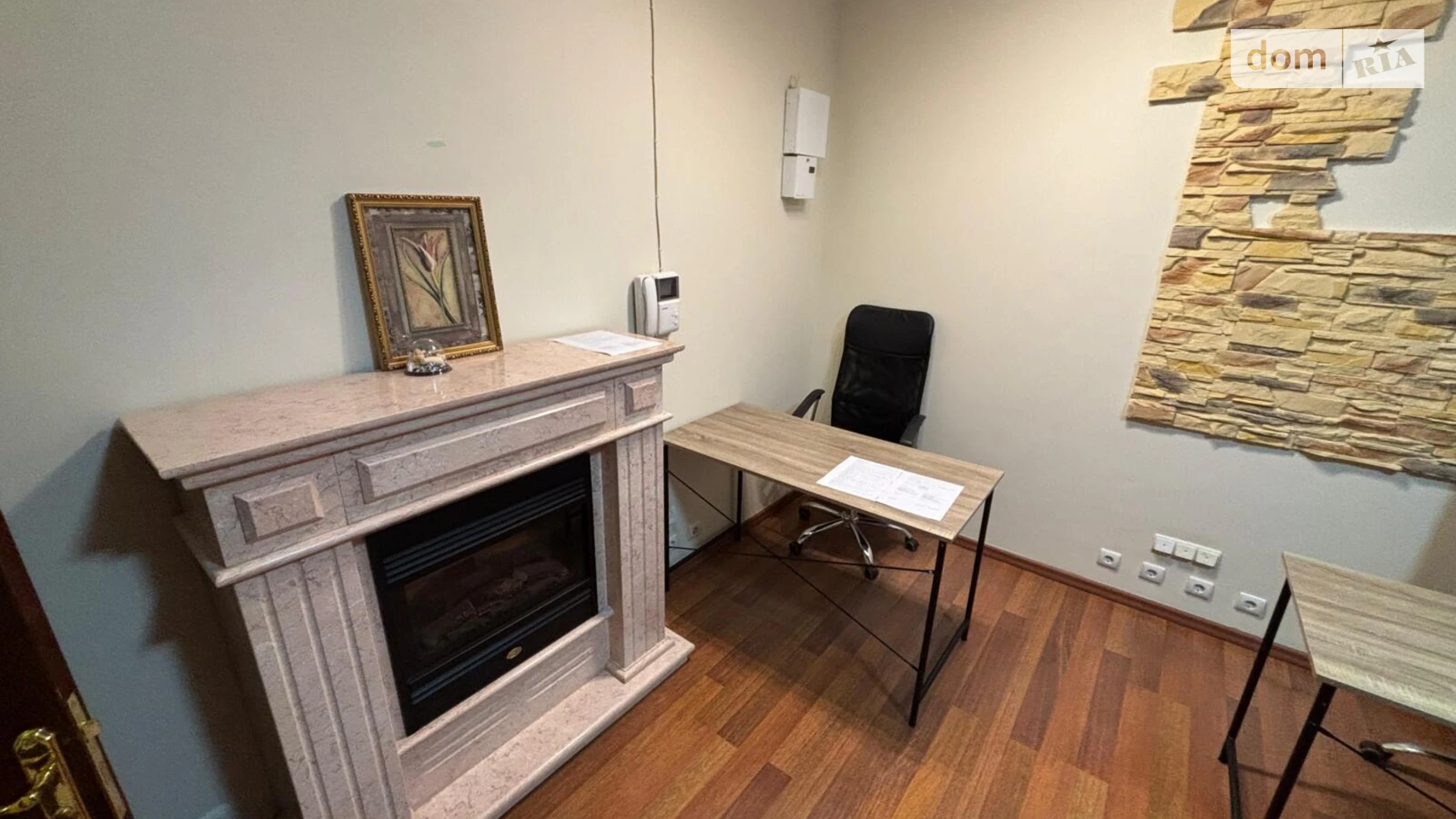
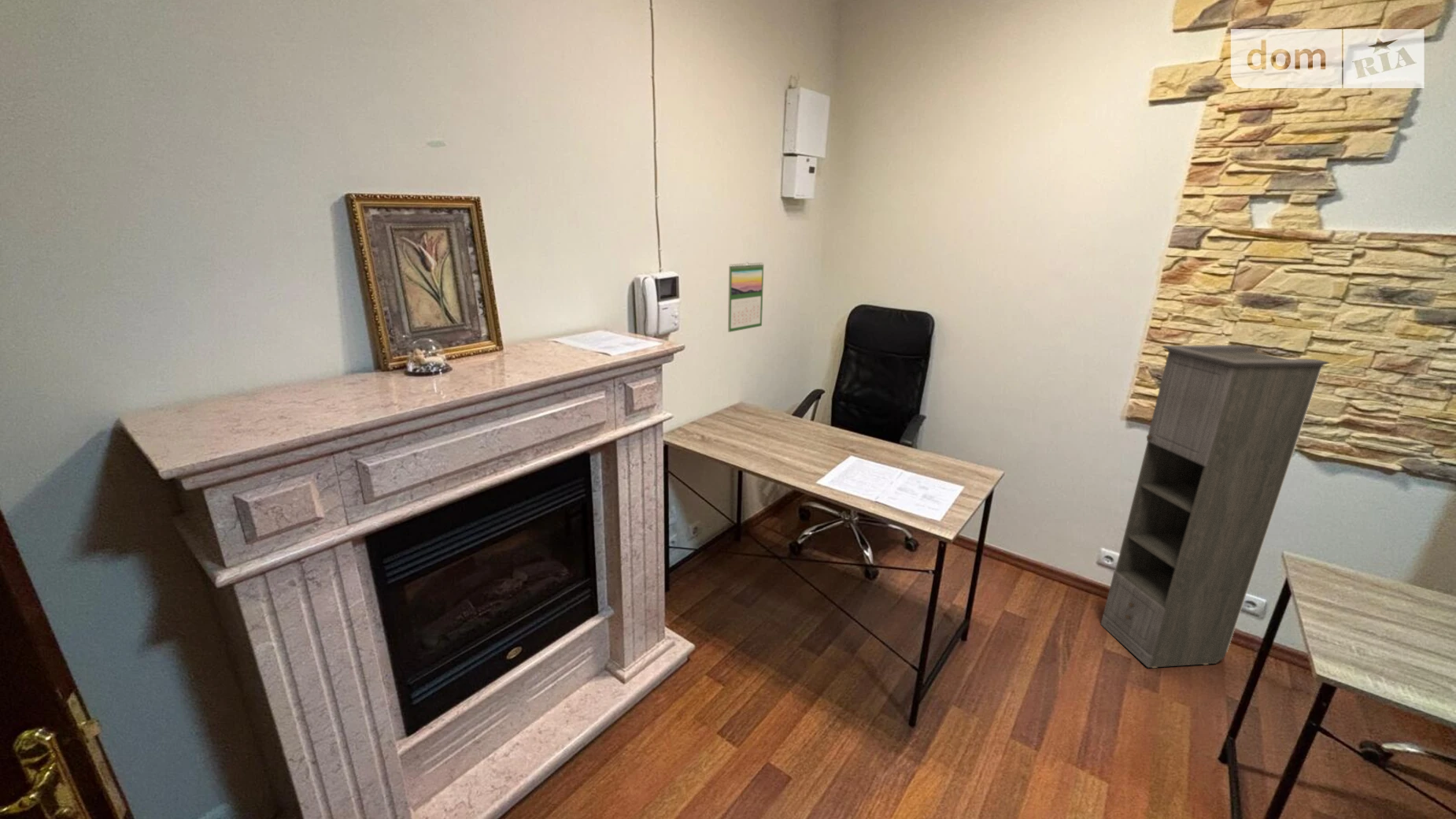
+ calendar [727,261,764,333]
+ storage cabinet [1100,344,1329,669]
